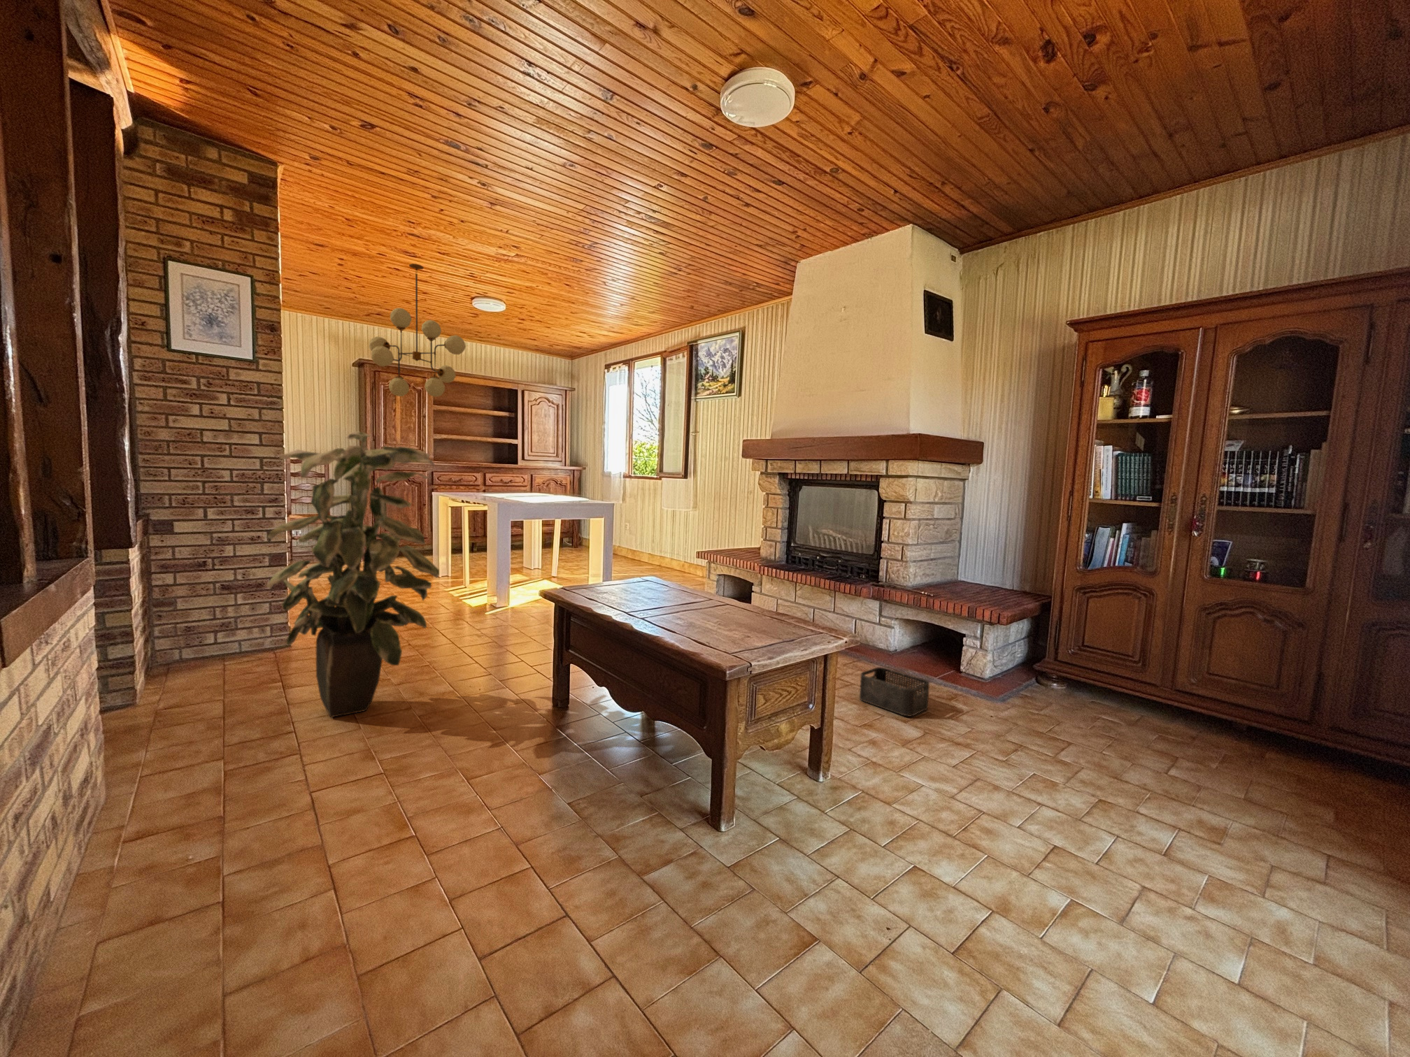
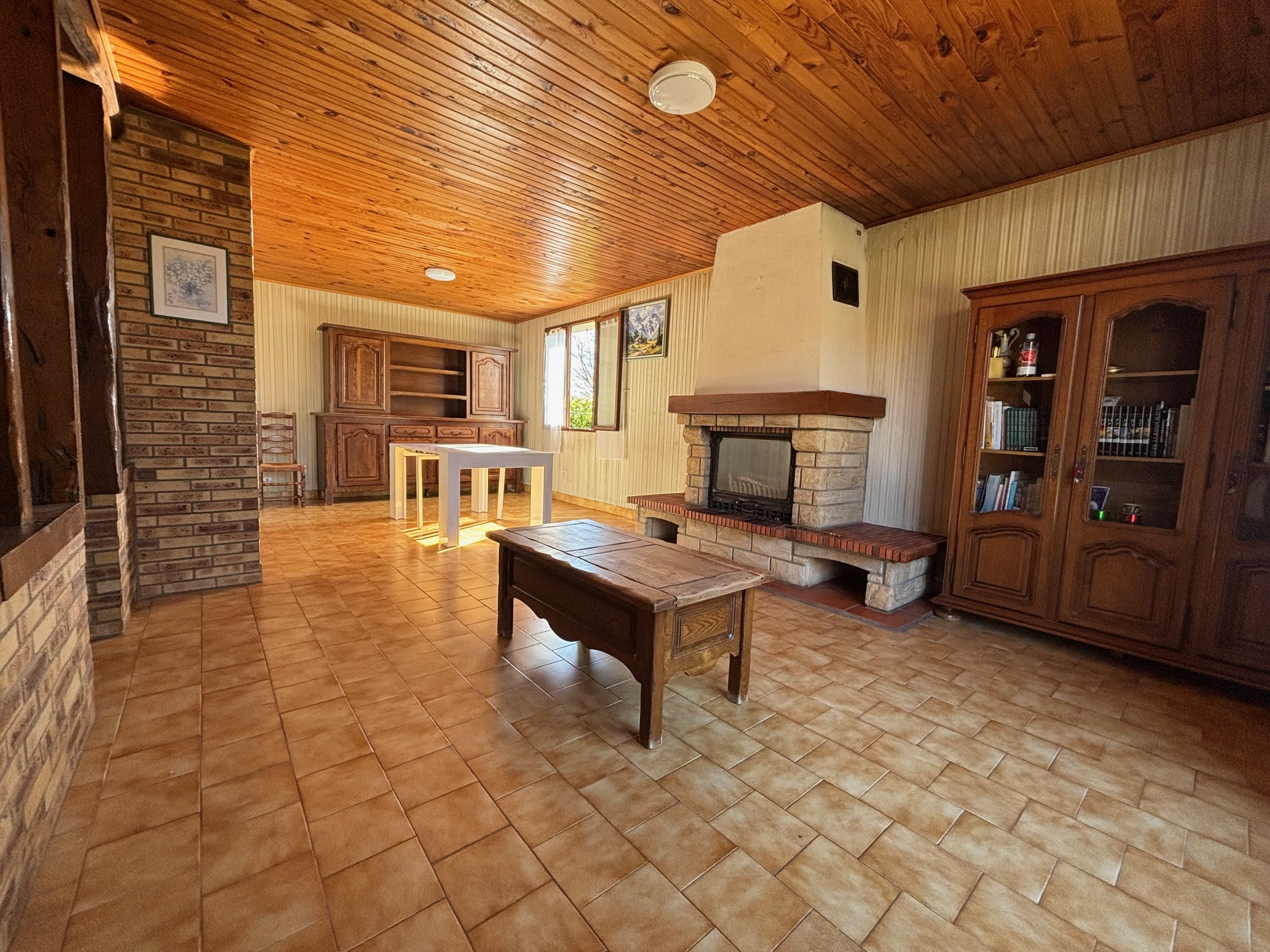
- chandelier [367,263,466,397]
- indoor plant [265,431,440,718]
- storage bin [859,666,930,717]
